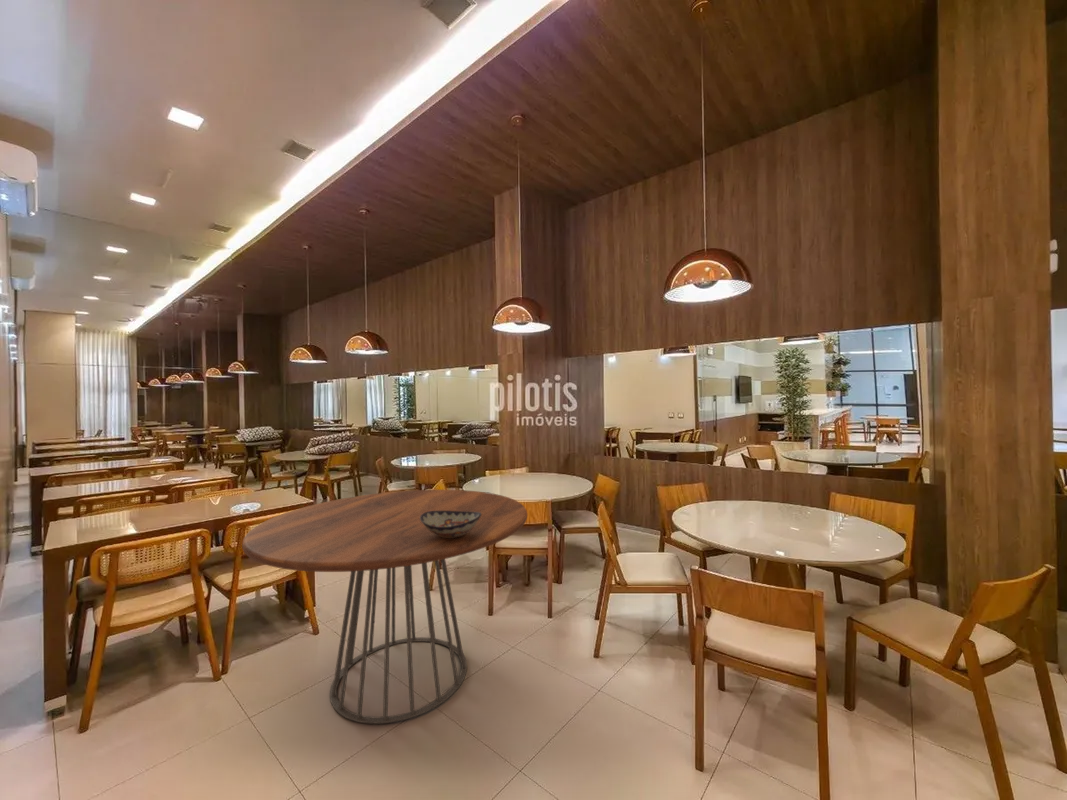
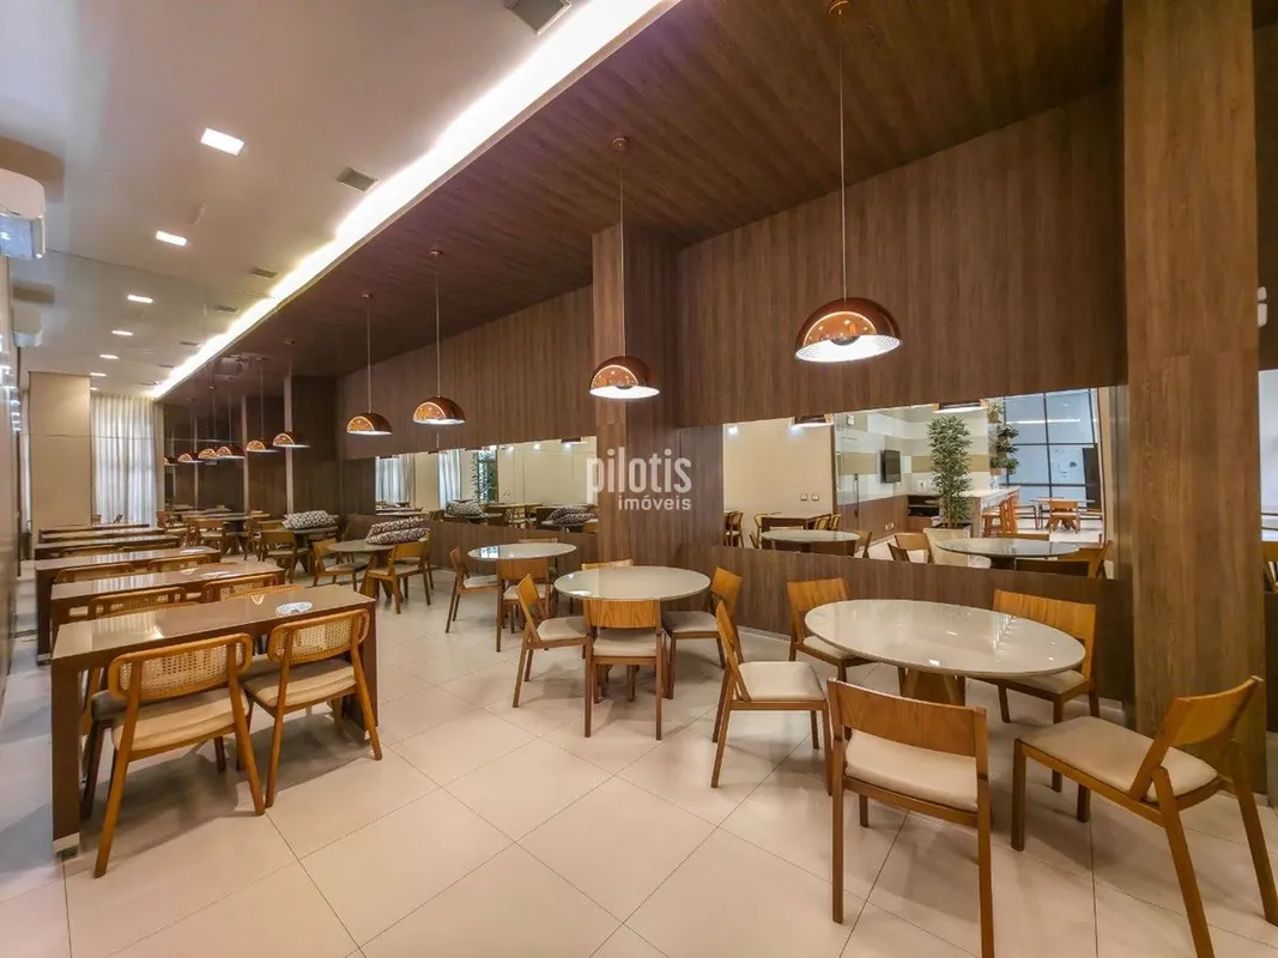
- dining table [241,489,528,725]
- decorative bowl [420,511,482,538]
